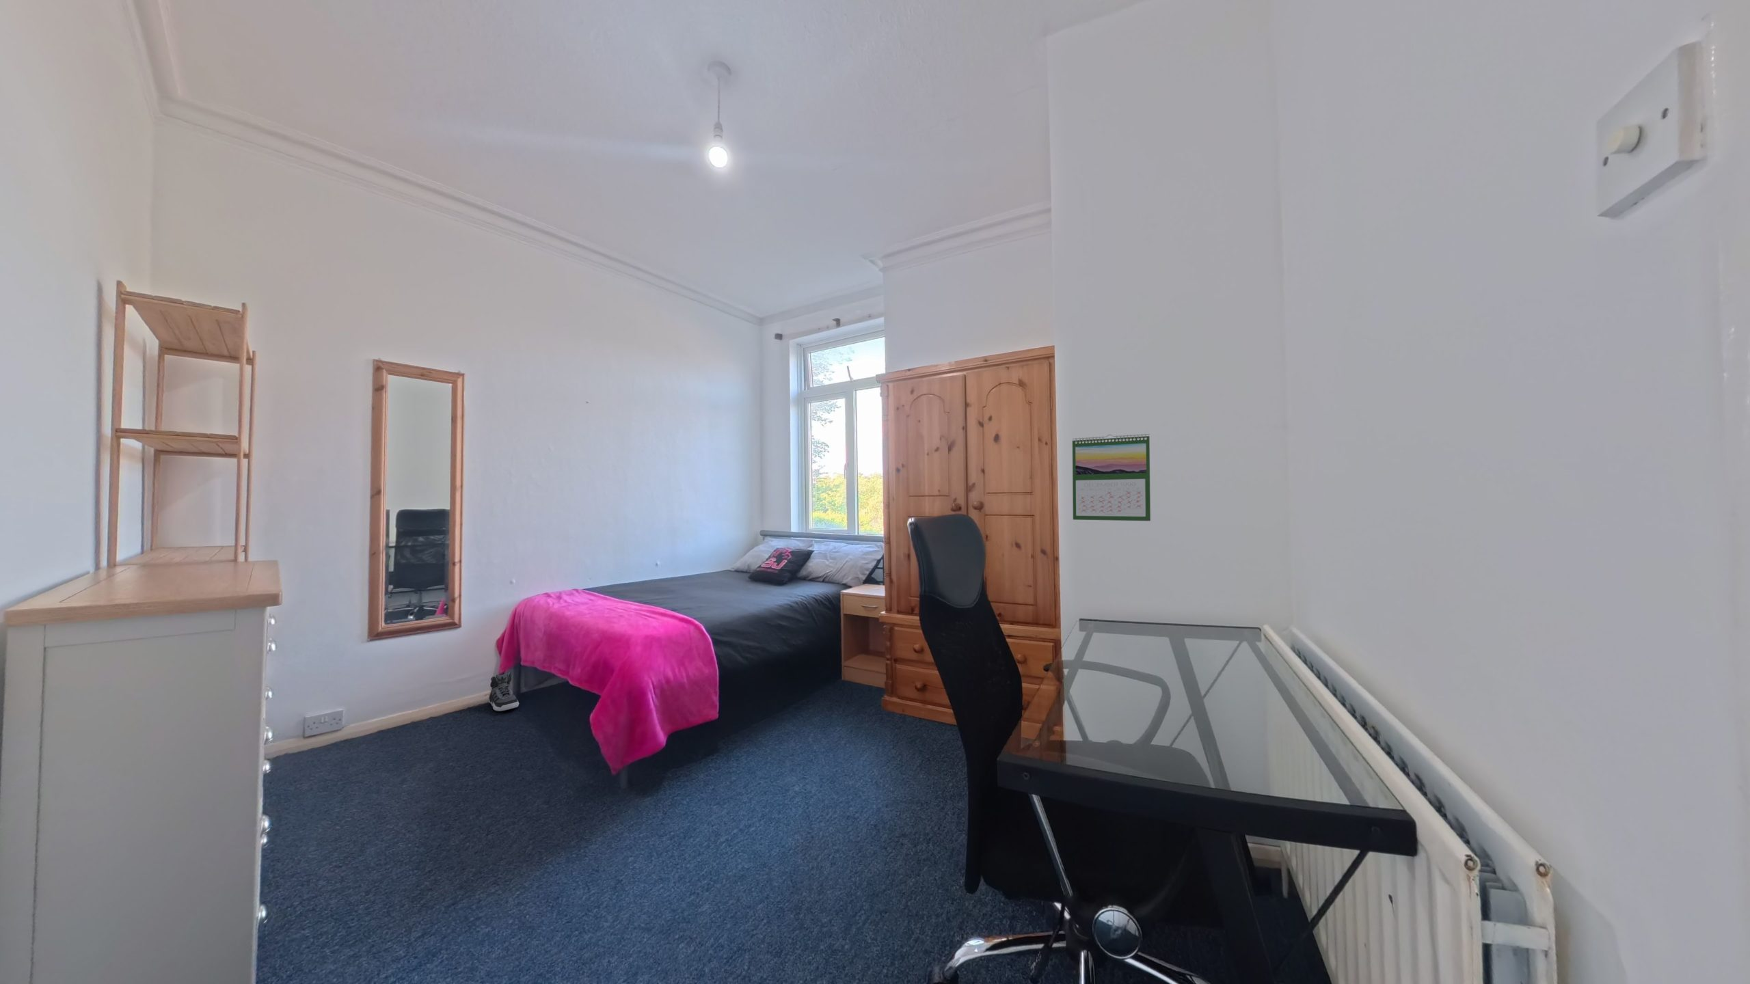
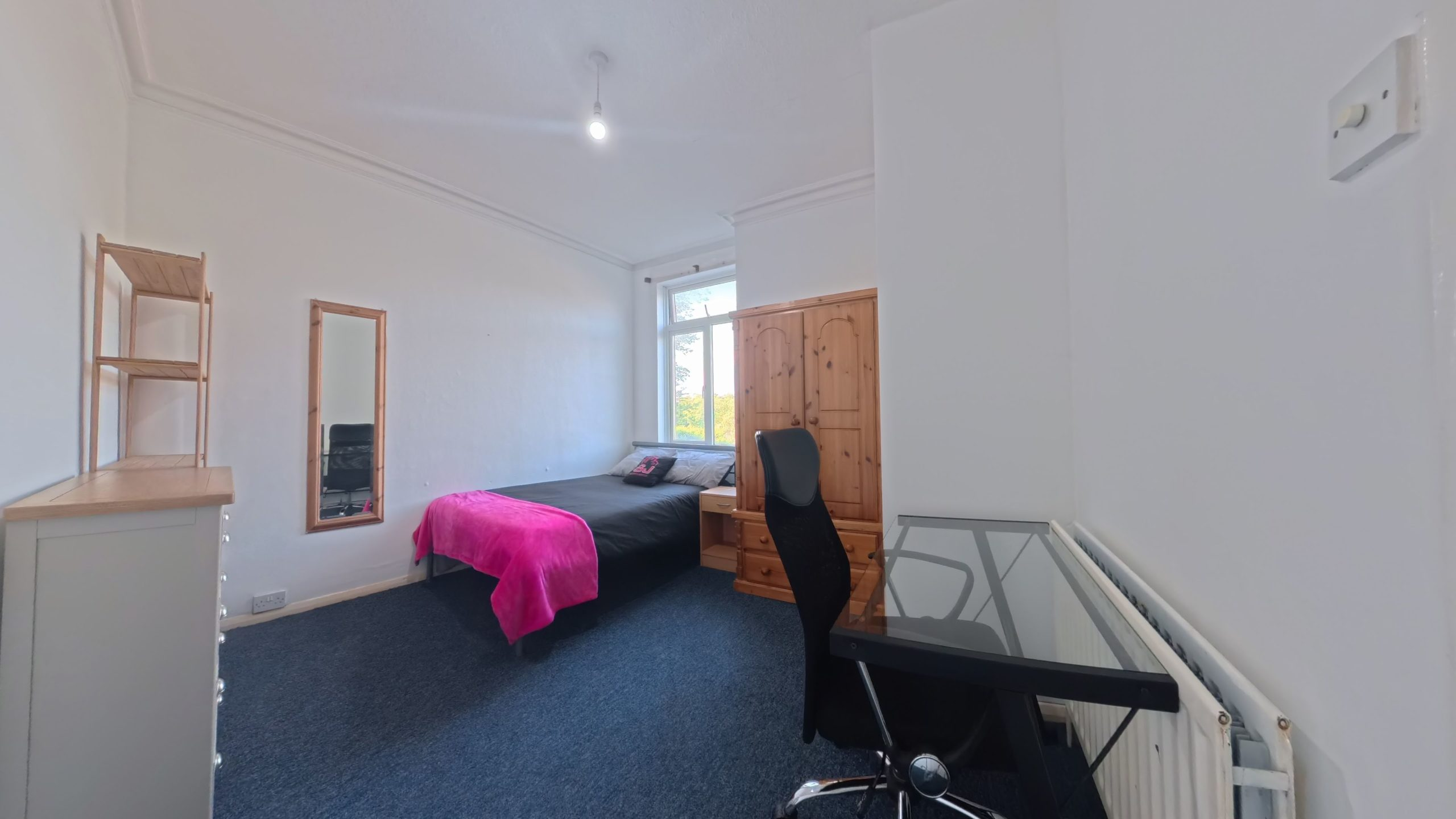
- calendar [1072,434,1151,521]
- sneaker [488,673,519,712]
